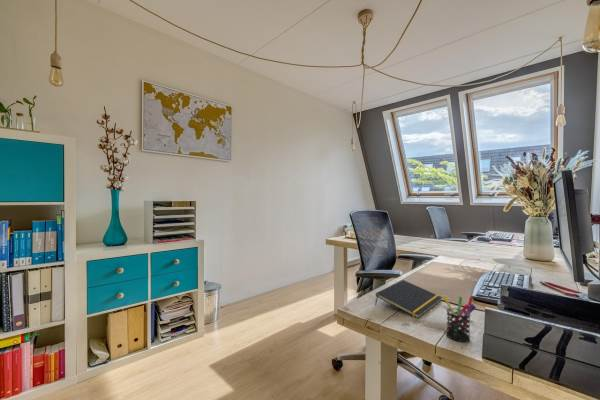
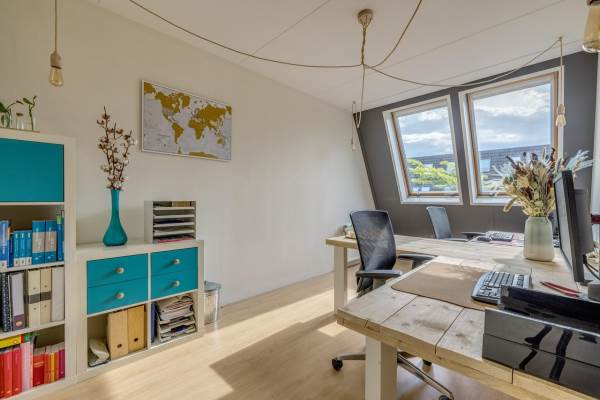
- pen holder [442,294,477,343]
- notepad [374,279,443,319]
